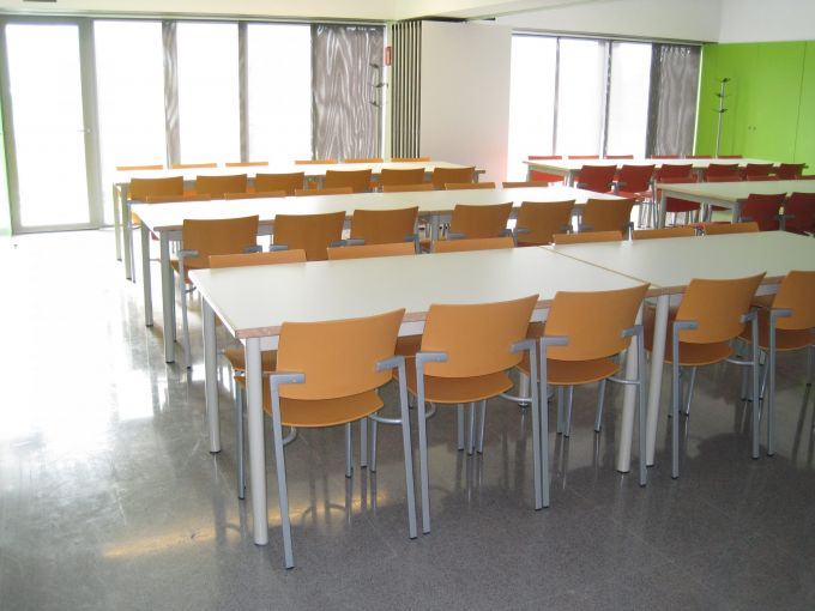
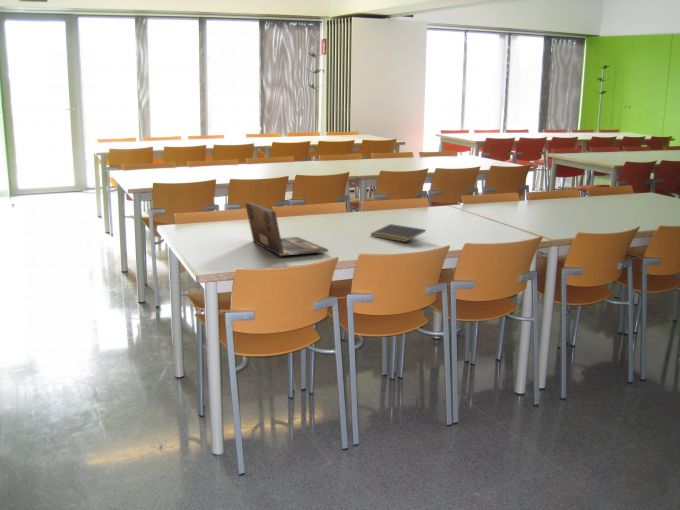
+ notepad [369,223,426,243]
+ laptop [244,201,329,257]
